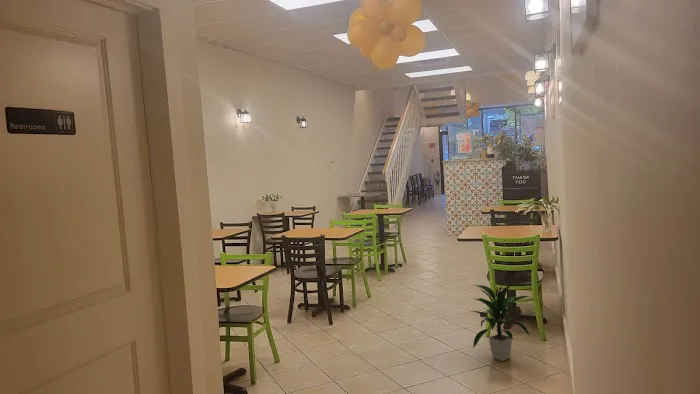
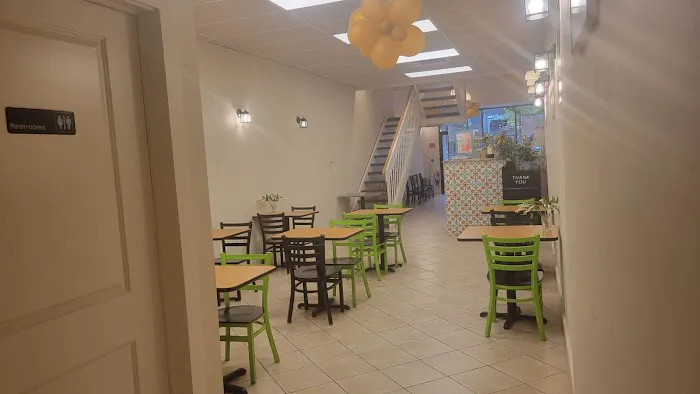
- indoor plant [471,282,532,362]
